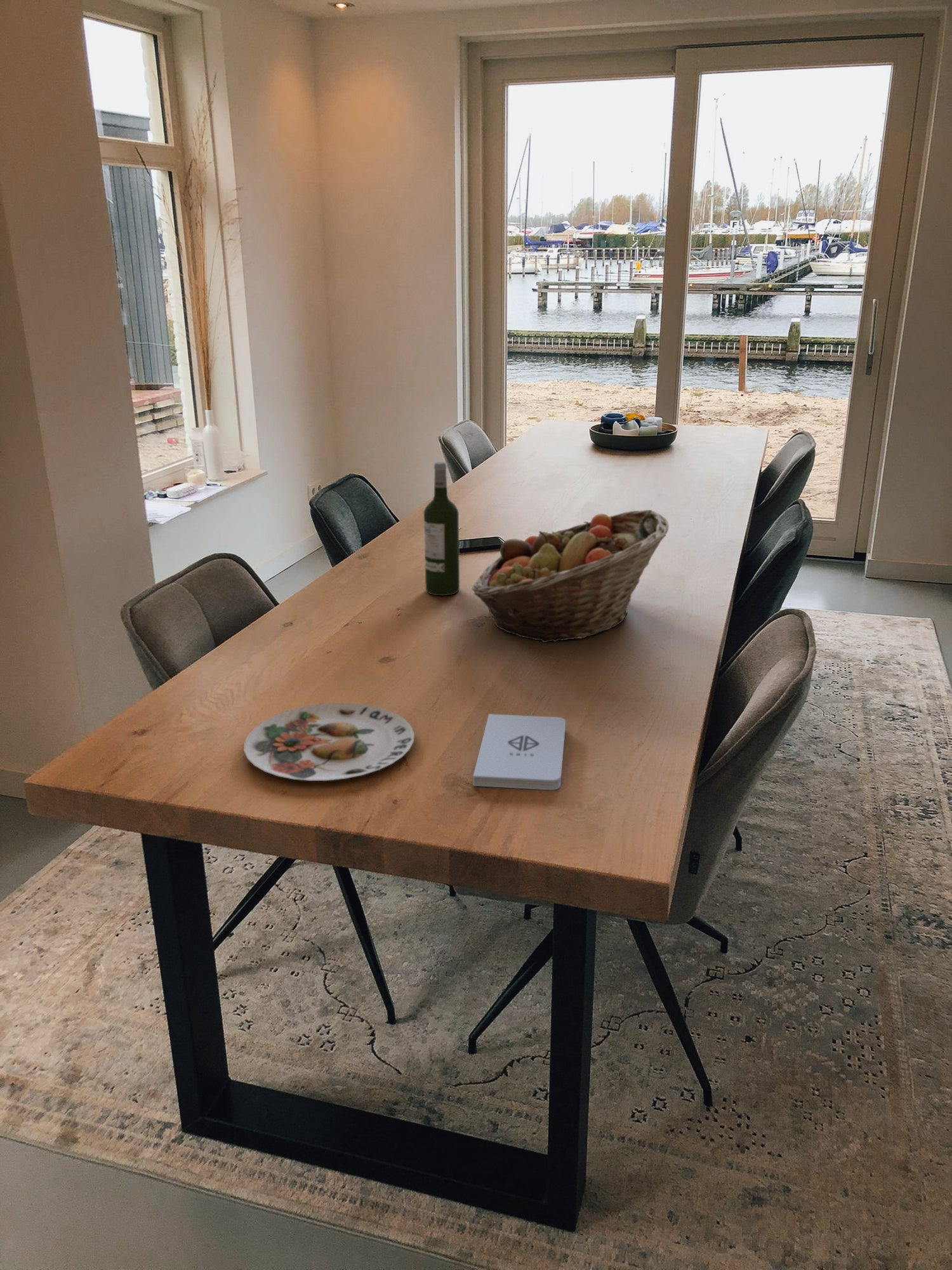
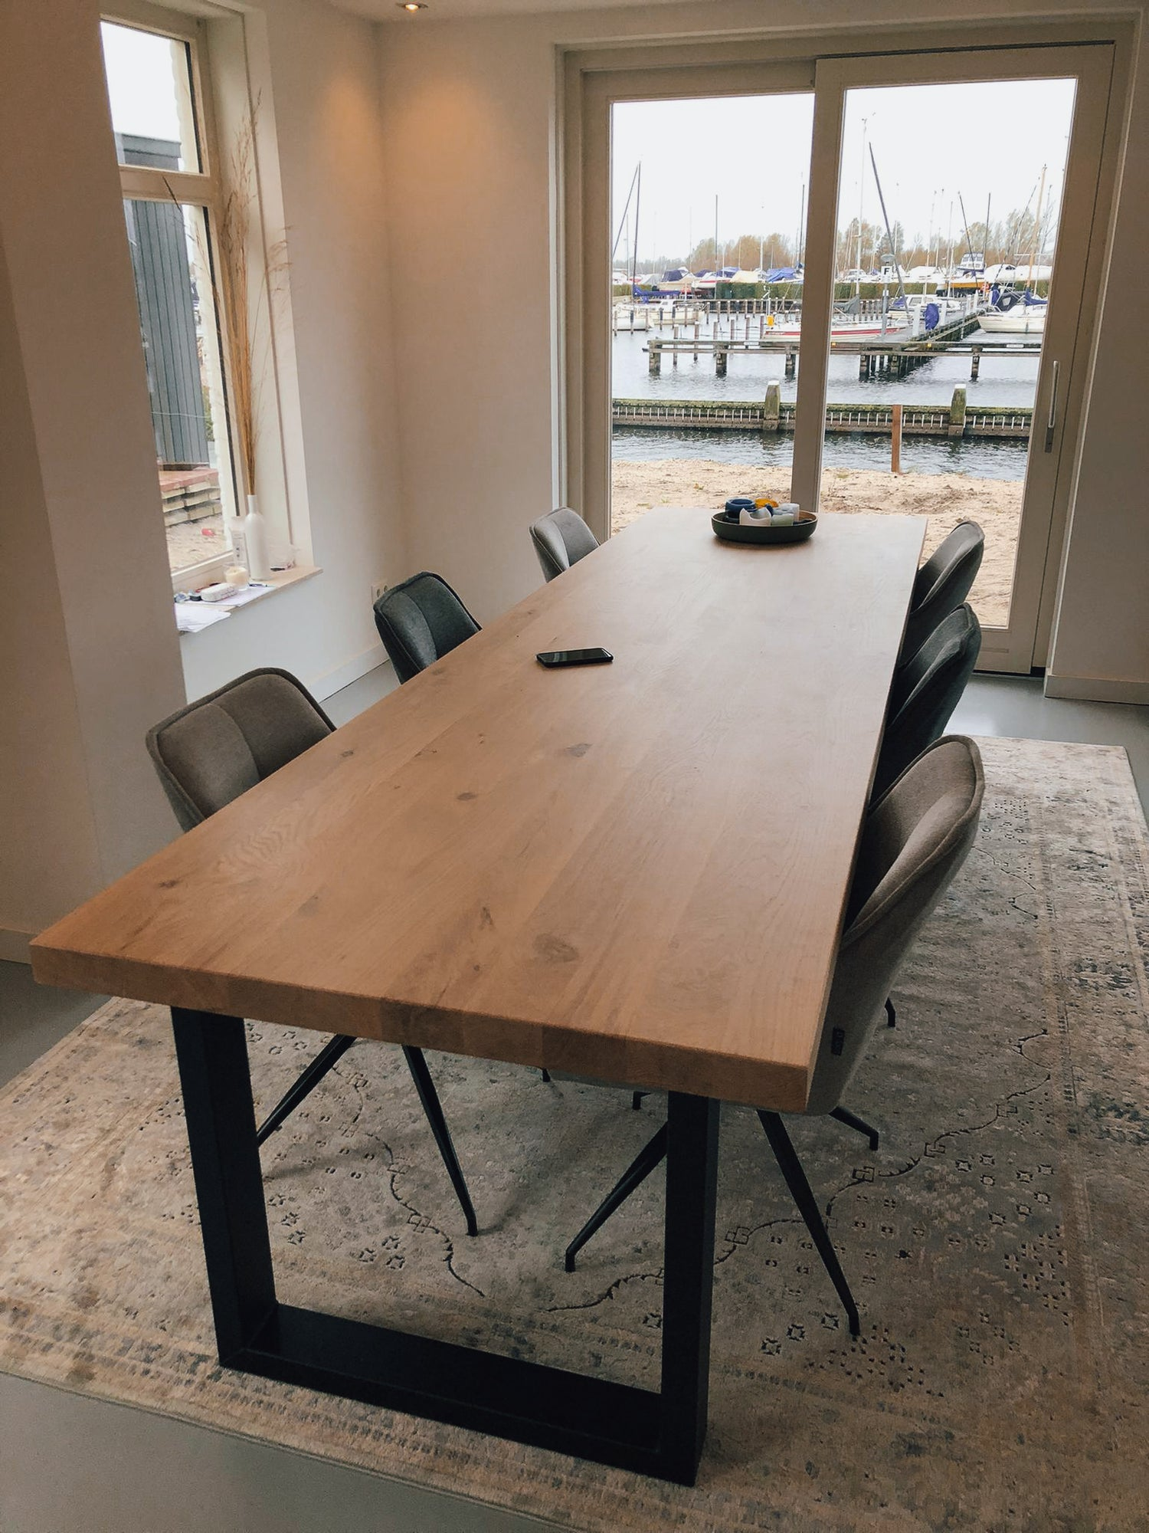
- wine bottle [423,461,460,596]
- notepad [472,713,566,791]
- plate [243,702,415,782]
- fruit basket [472,509,669,643]
